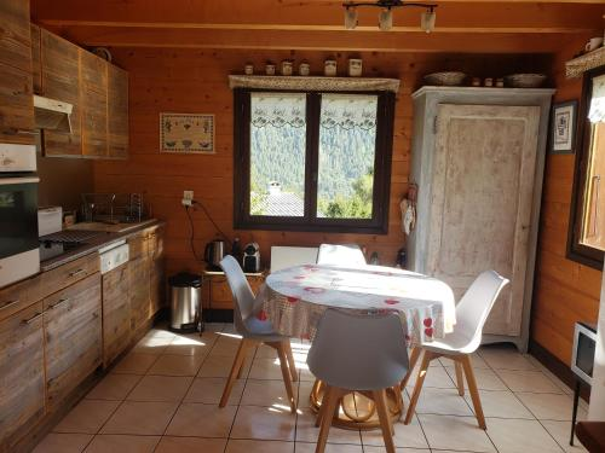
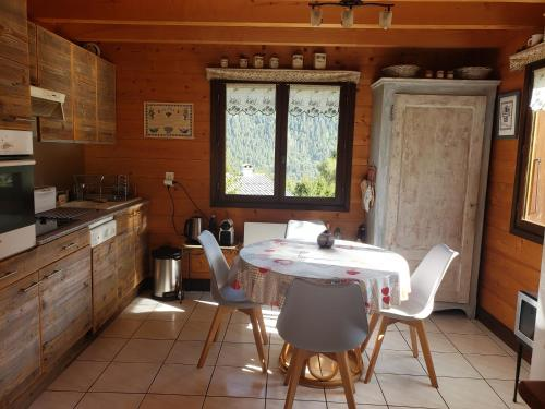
+ teapot [316,229,336,250]
